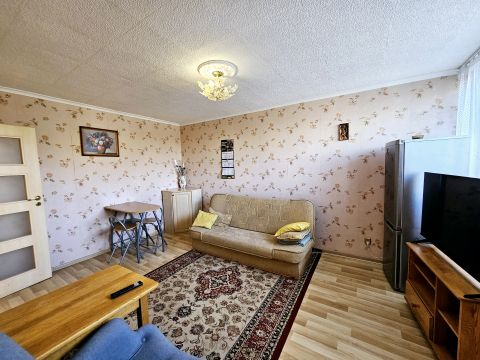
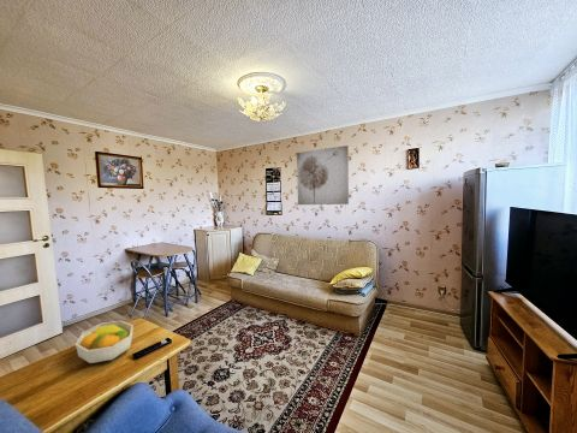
+ wall art [296,144,350,206]
+ fruit bowl [75,320,135,364]
